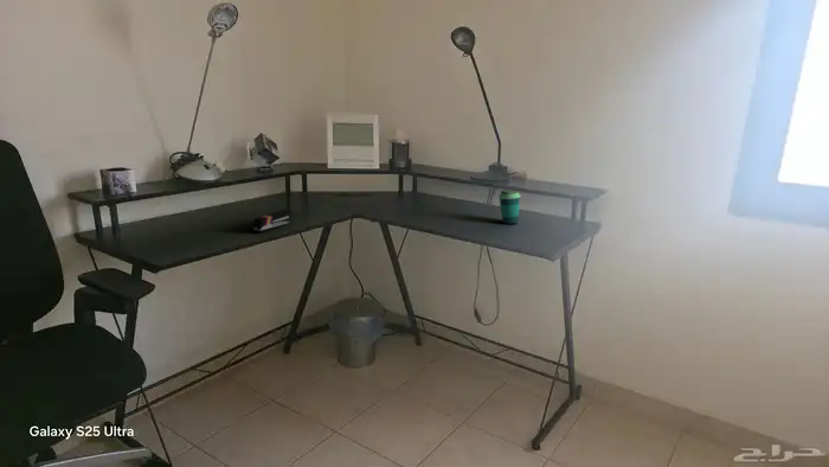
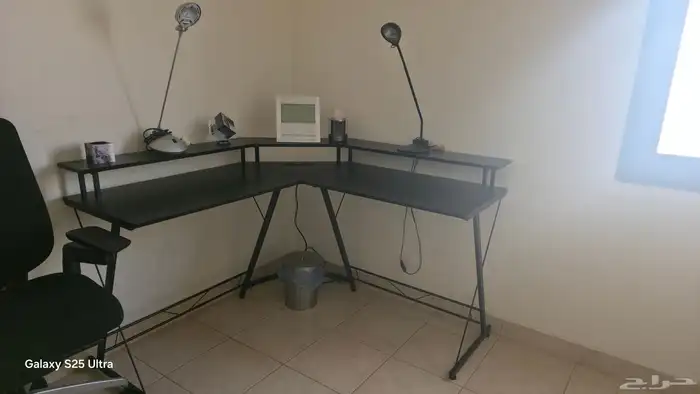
- cup [497,190,521,225]
- stapler [252,209,293,234]
